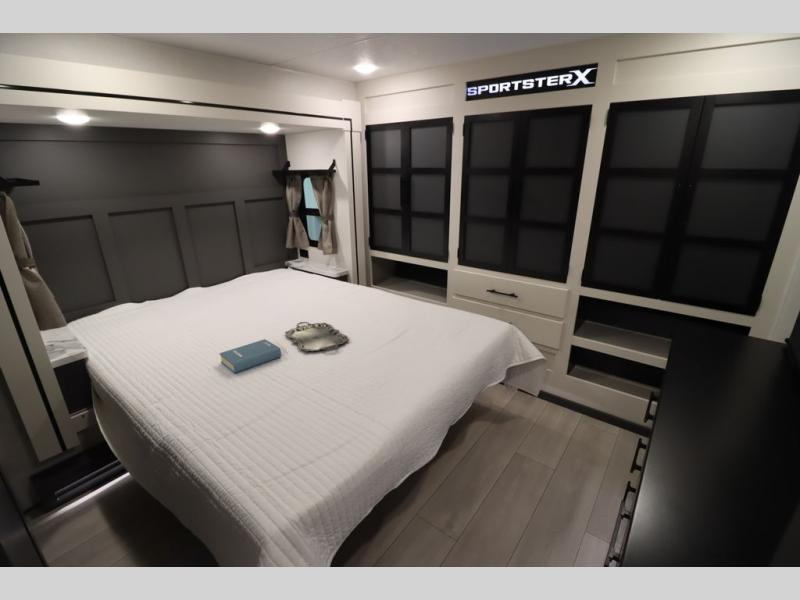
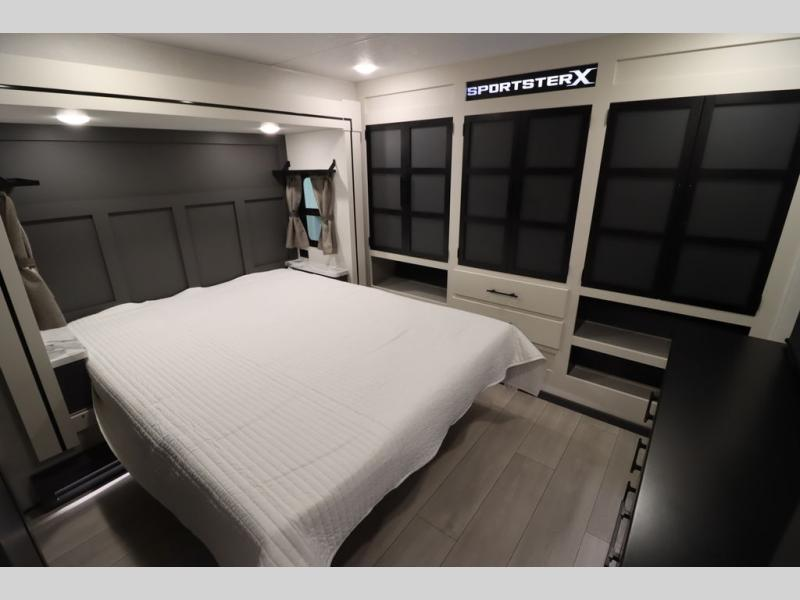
- serving tray [284,321,350,352]
- hardback book [218,338,282,374]
